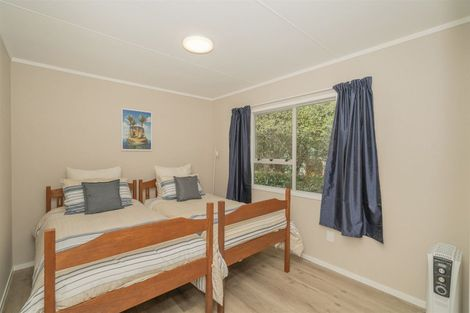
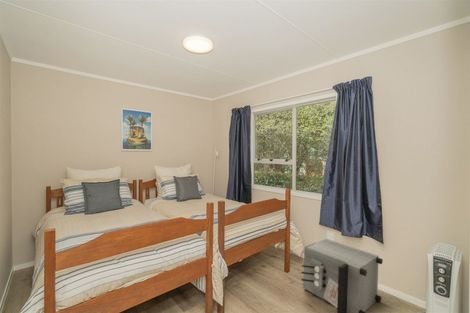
+ safe [301,238,384,313]
